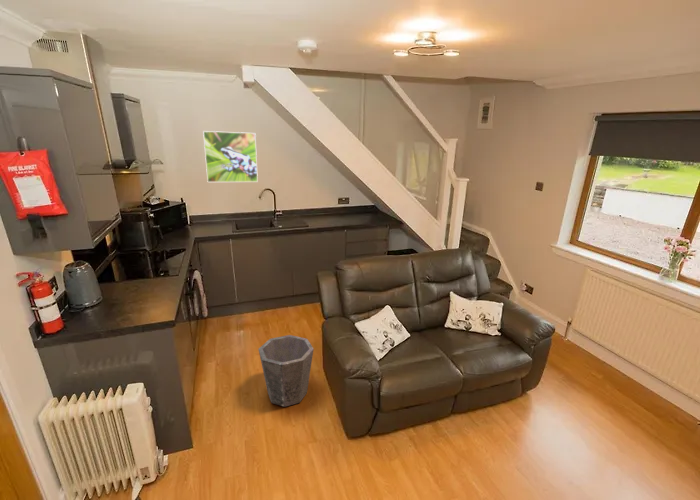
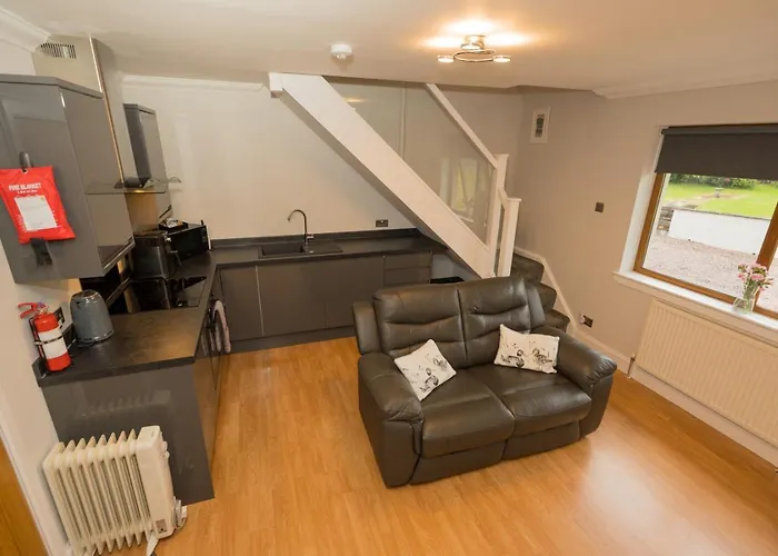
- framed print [202,130,259,183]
- waste bin [257,334,315,408]
